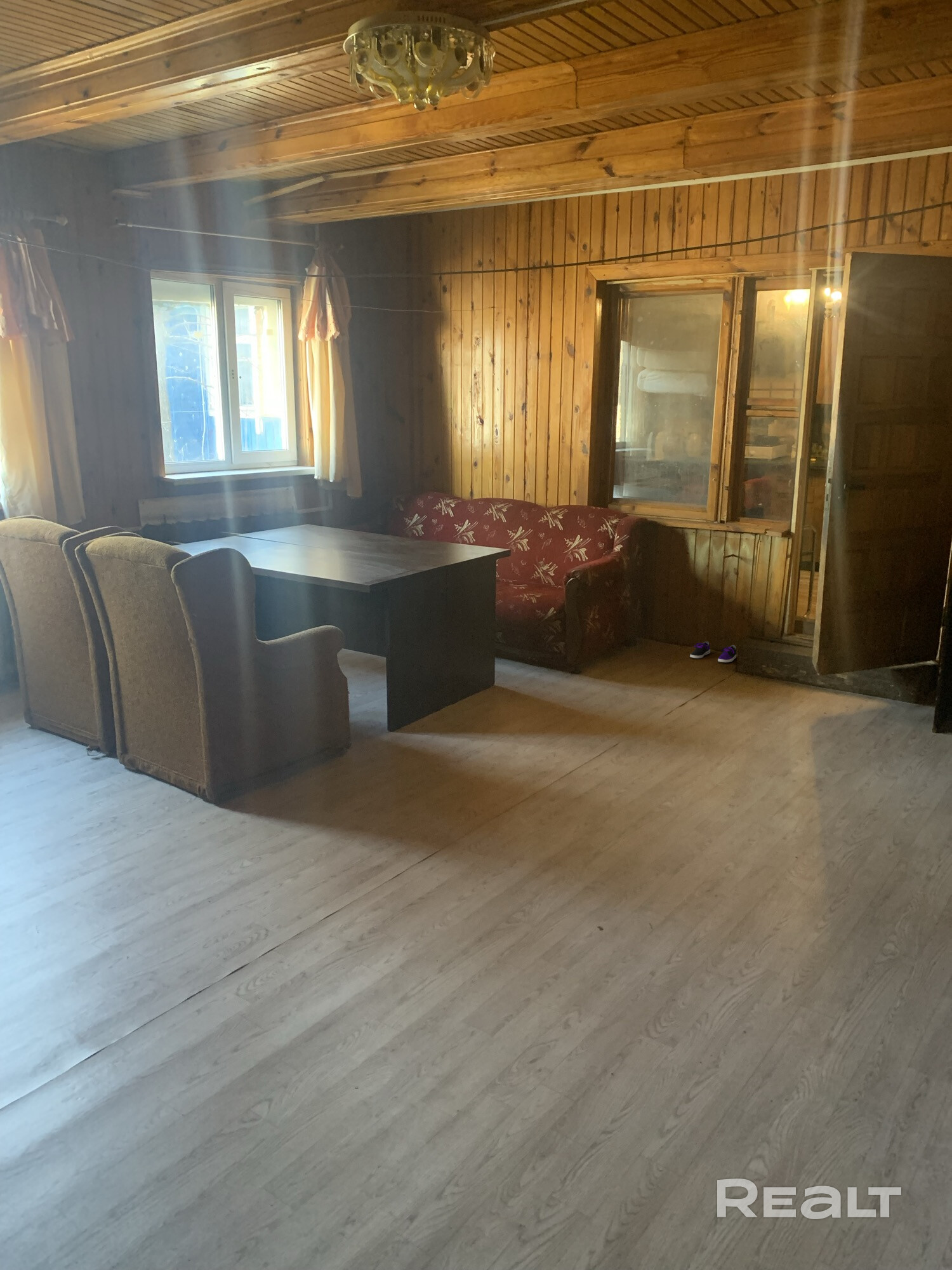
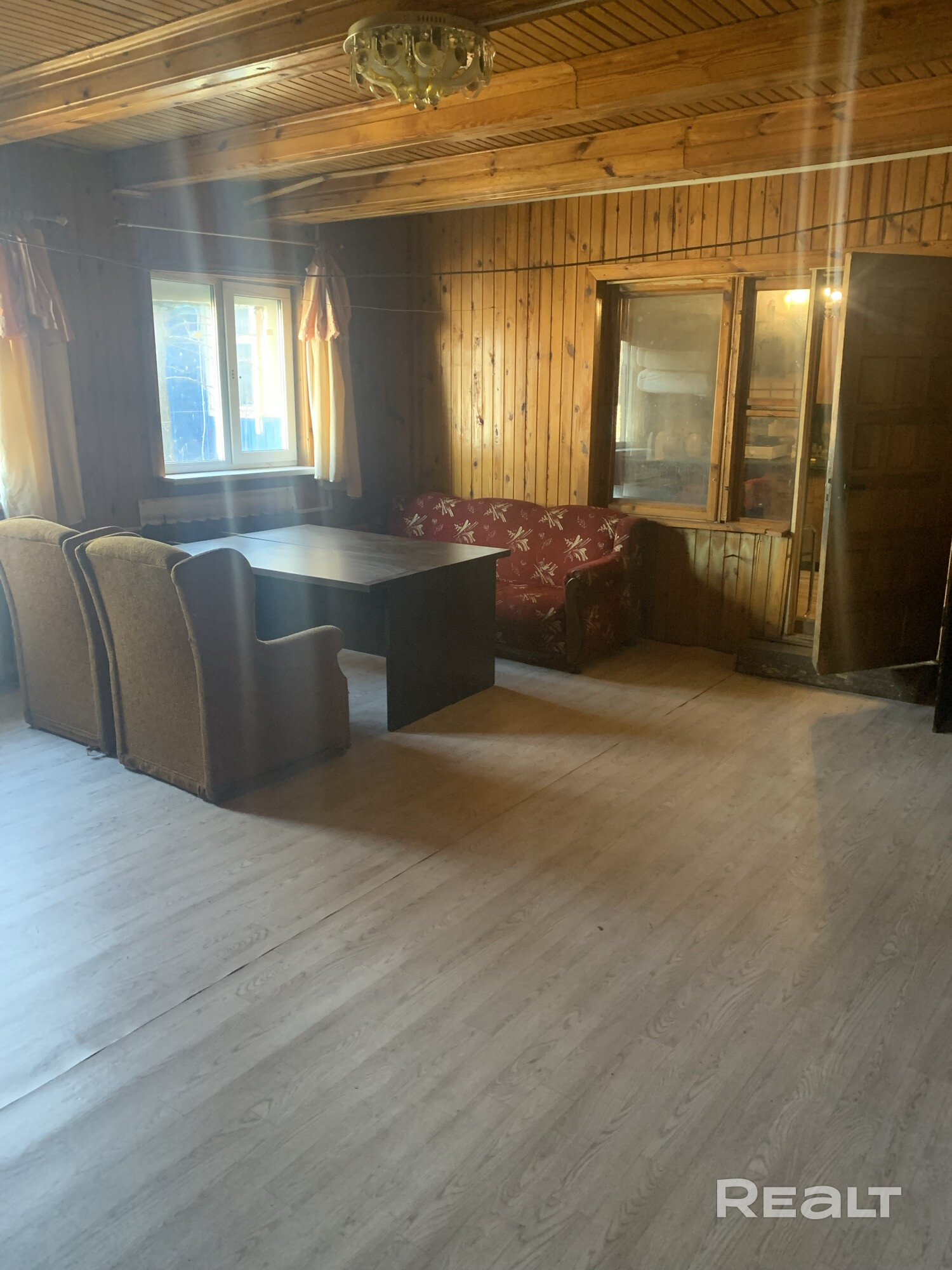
- shoe [689,641,737,663]
